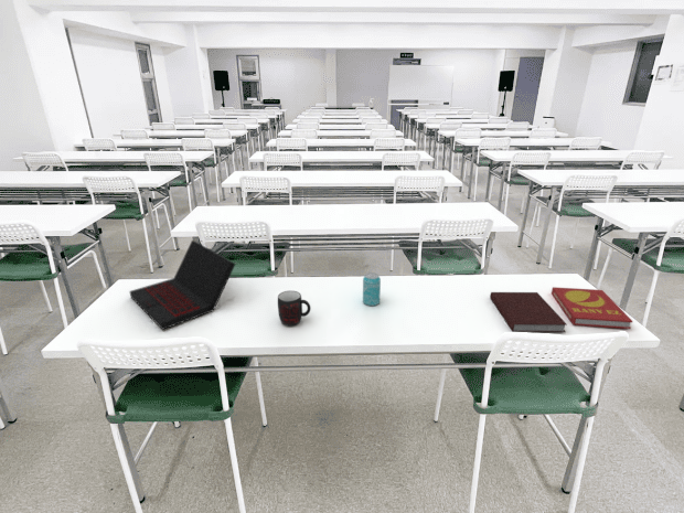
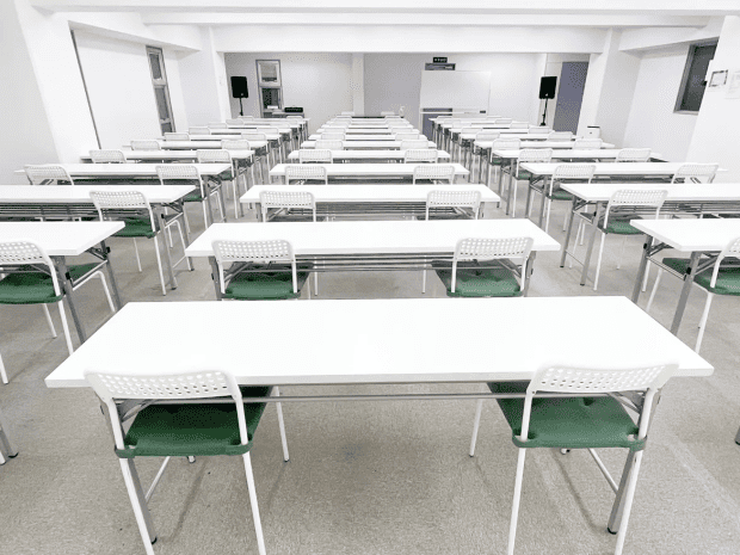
- laptop [128,239,237,331]
- mug [277,290,311,328]
- book [551,286,633,330]
- notebook [489,291,568,333]
- beverage can [362,271,382,307]
